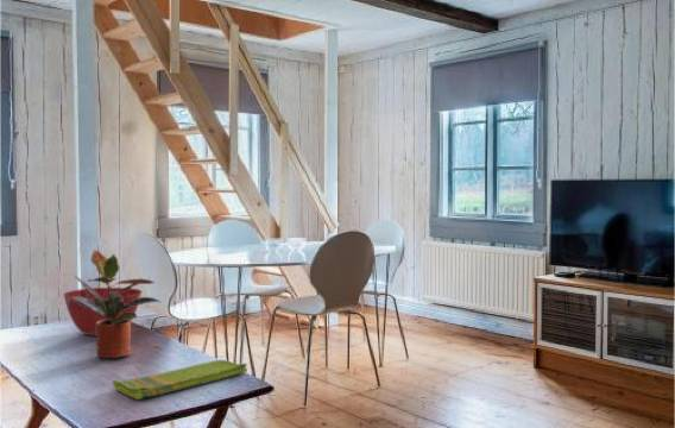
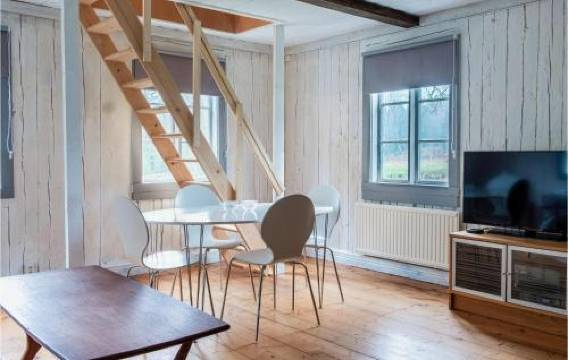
- mixing bowl [62,287,144,338]
- dish towel [112,359,248,401]
- potted plant [71,248,160,359]
